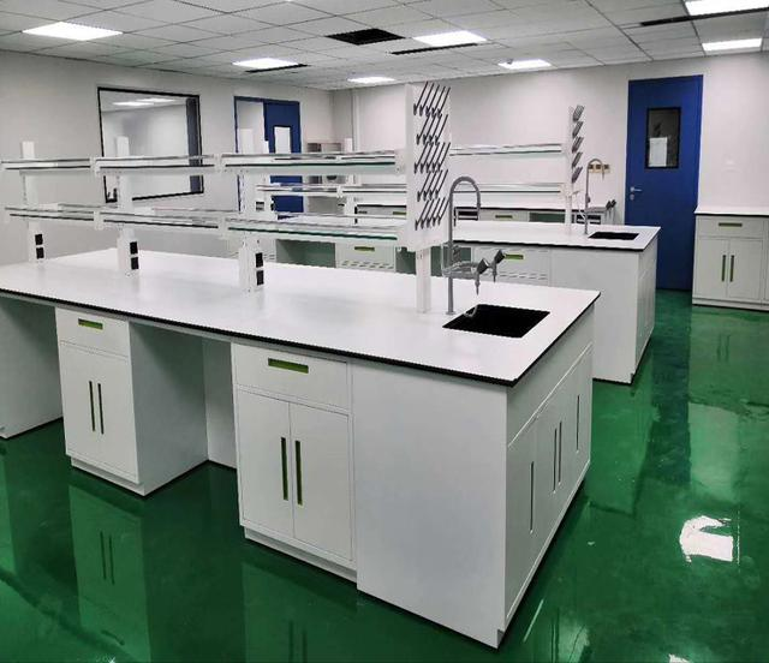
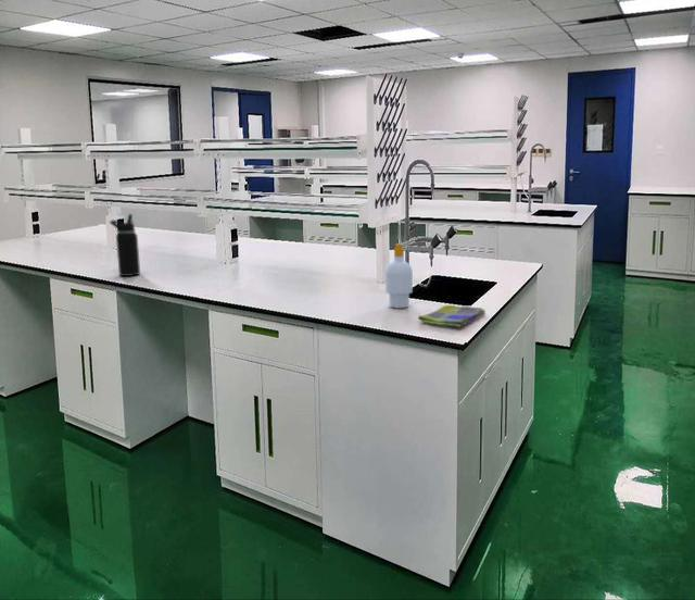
+ water bottle [109,213,141,277]
+ dish towel [417,304,486,328]
+ soap bottle [384,242,414,309]
